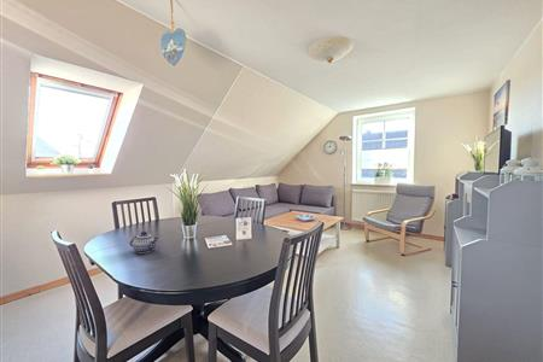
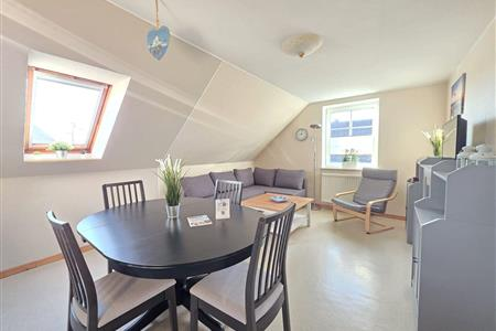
- teapot [129,230,159,255]
